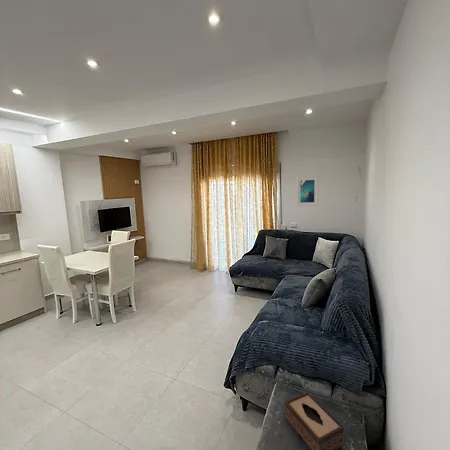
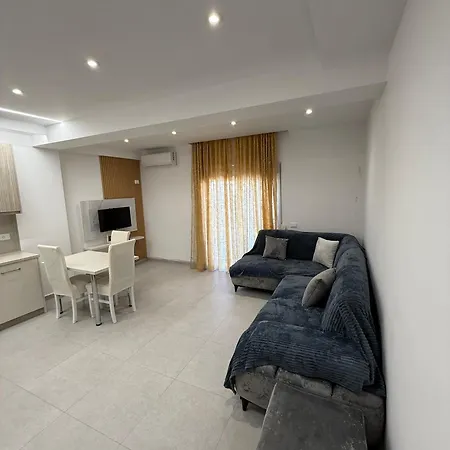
- tissue box [284,391,345,450]
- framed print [296,175,319,207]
